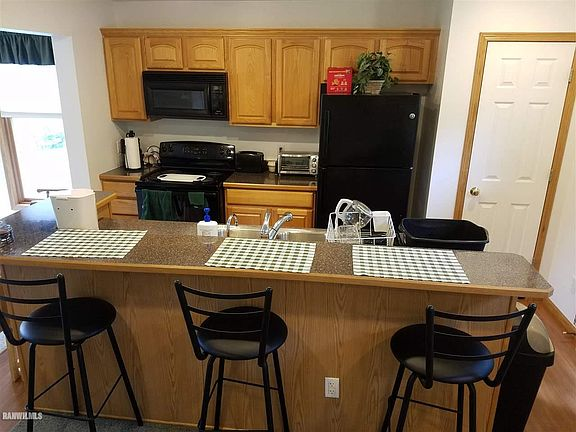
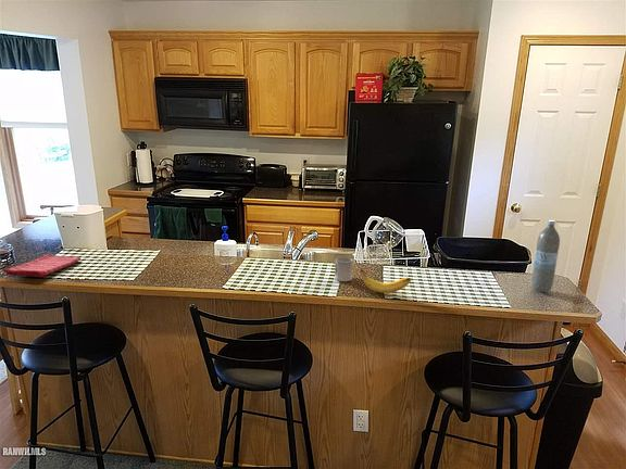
+ cup [334,256,354,282]
+ banana [360,268,412,294]
+ dish towel [4,253,82,278]
+ water bottle [530,219,561,293]
